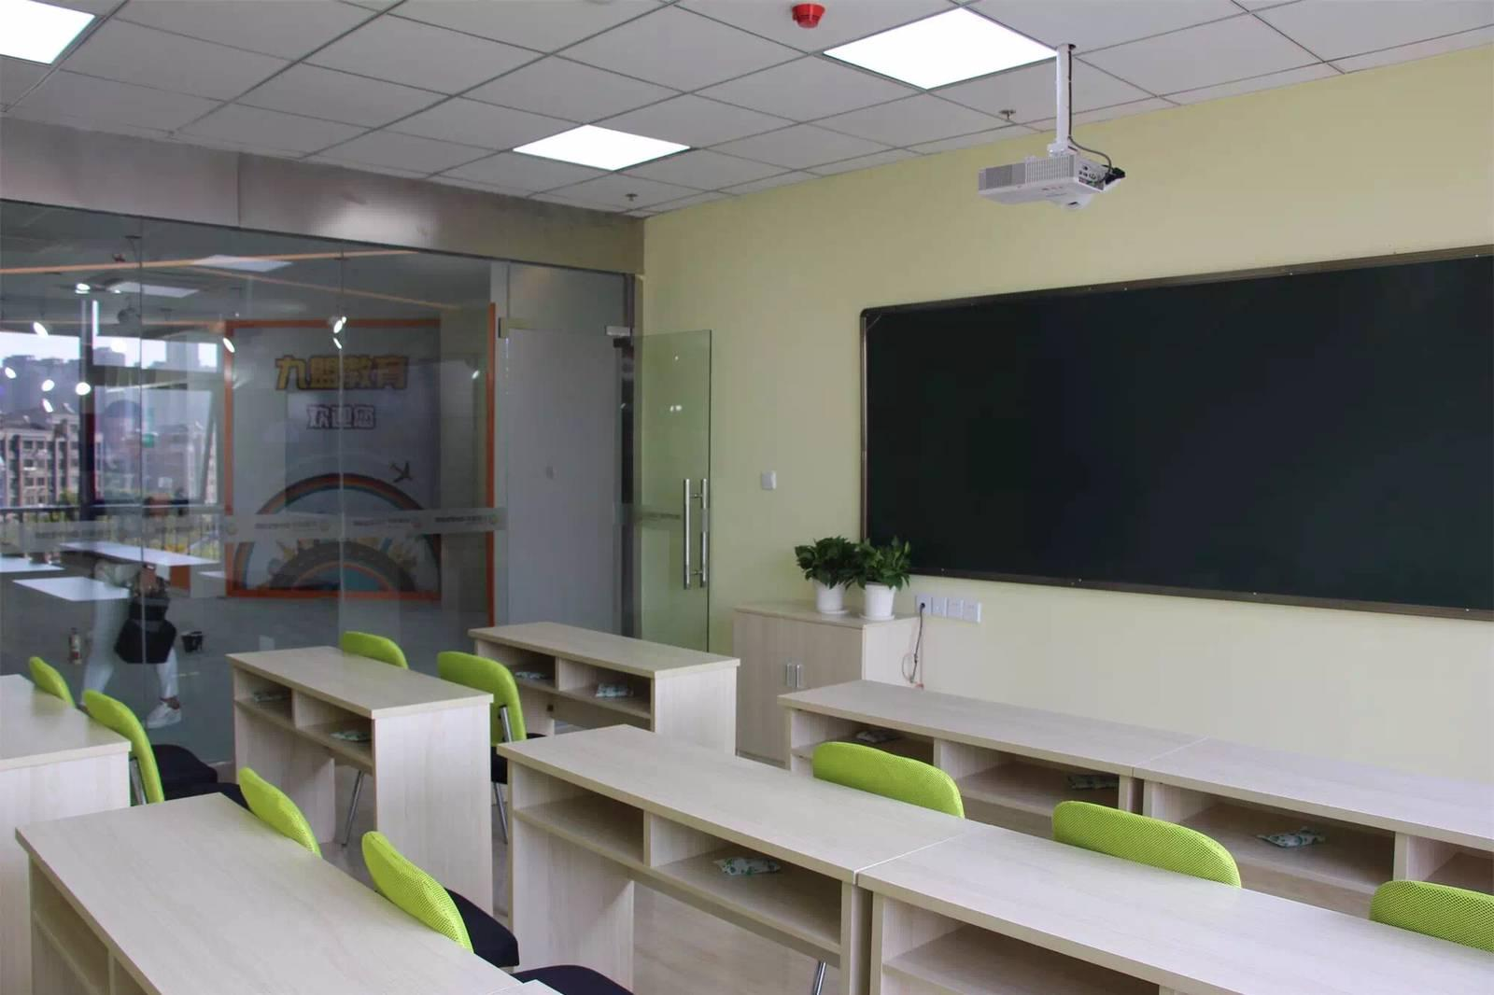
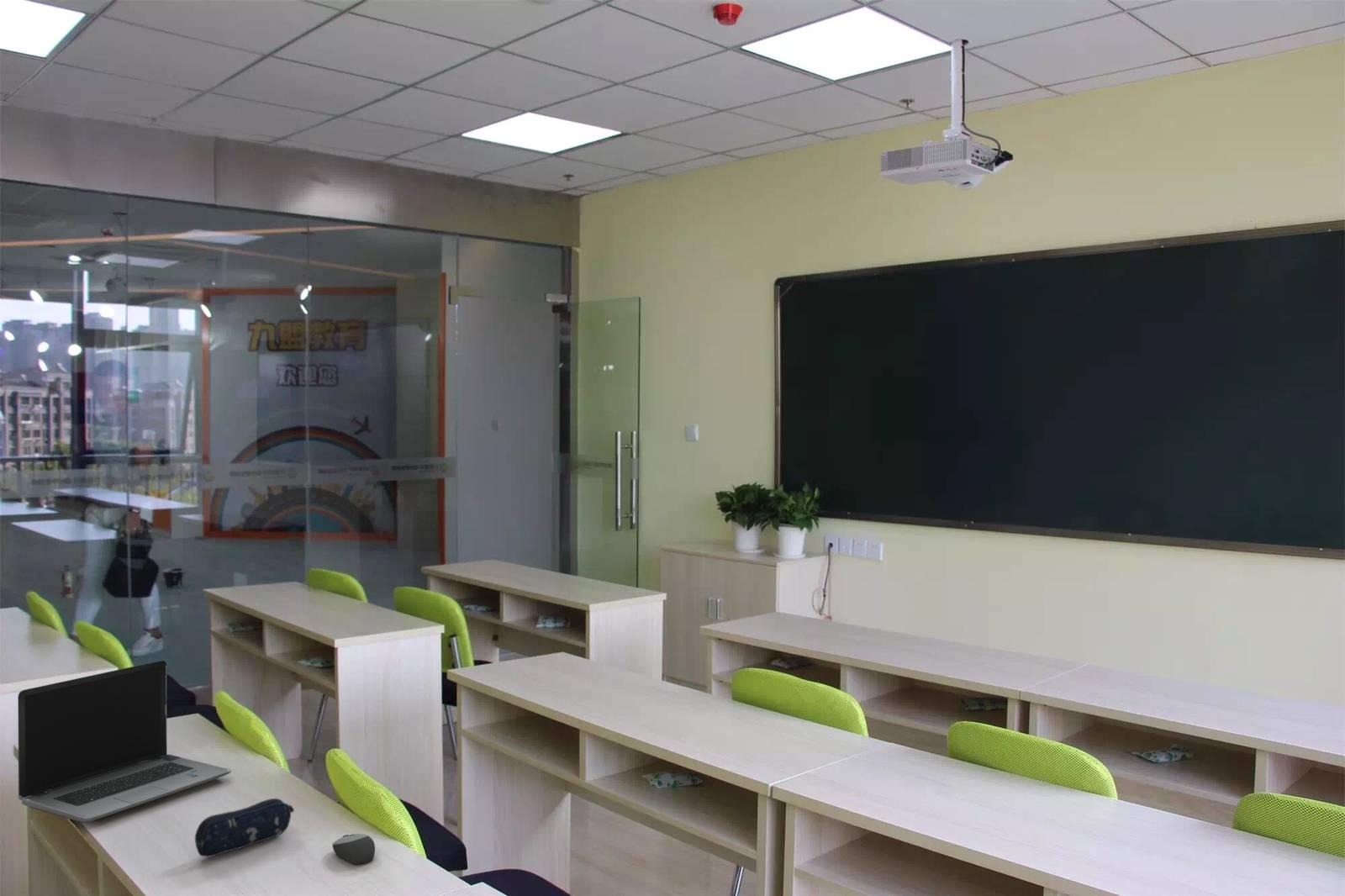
+ pencil case [194,798,295,858]
+ computer mouse [331,833,376,865]
+ laptop computer [17,660,232,824]
